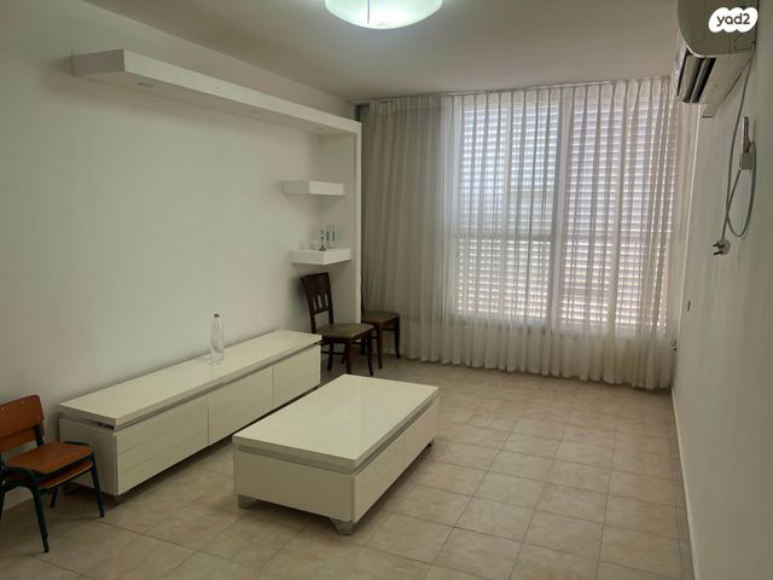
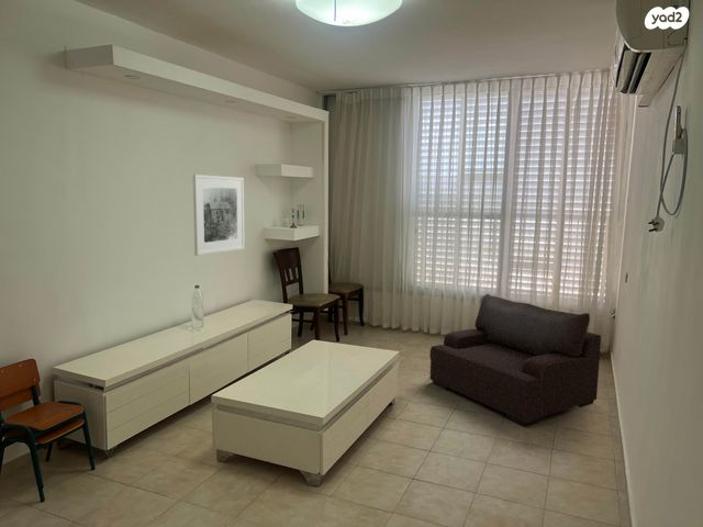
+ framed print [192,173,246,257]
+ armchair [428,293,602,426]
